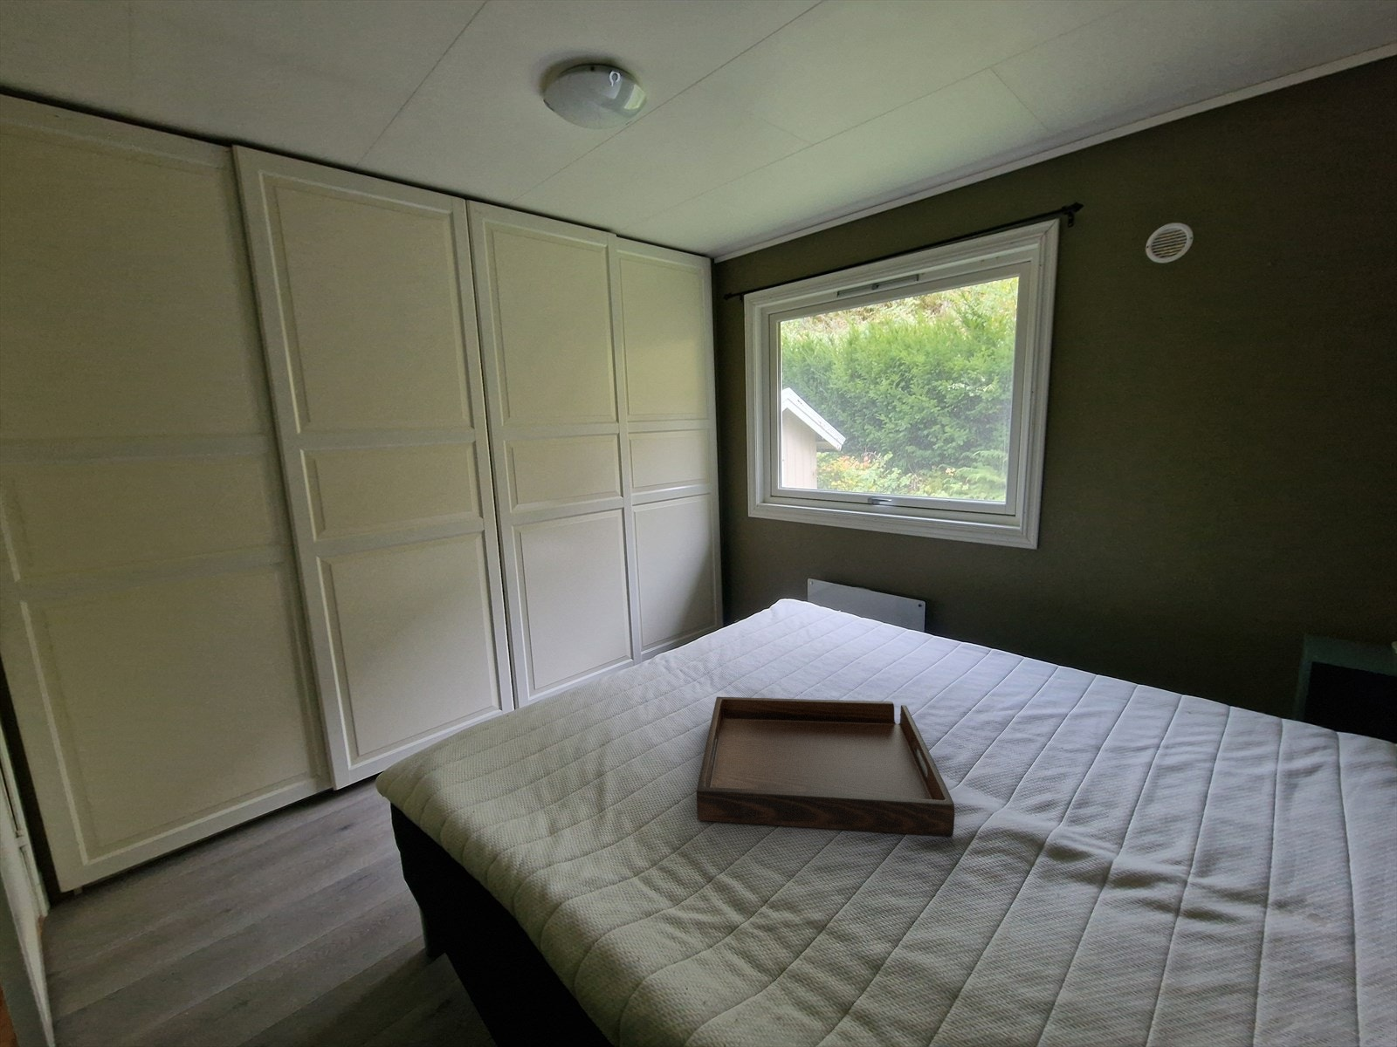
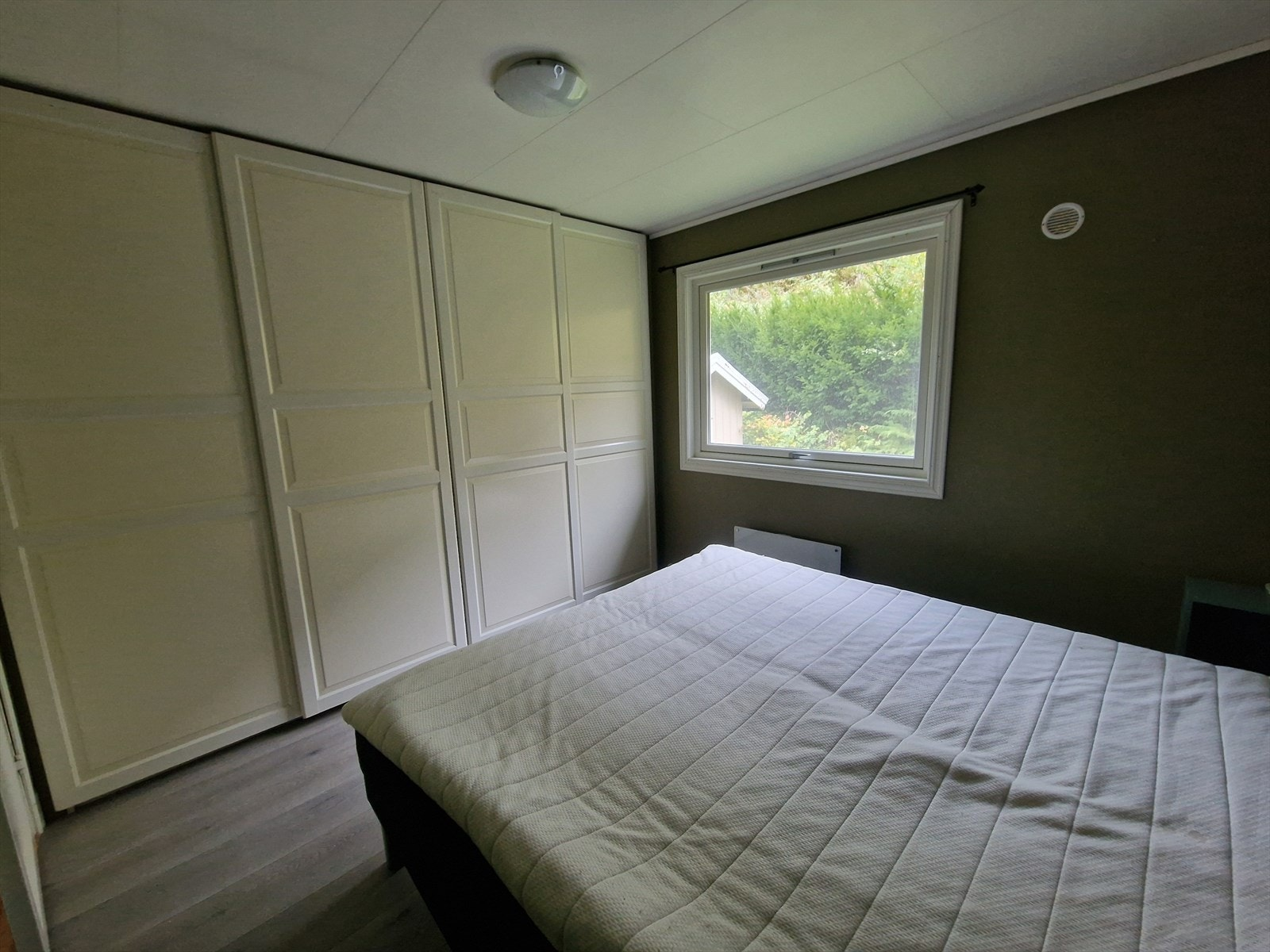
- serving tray [696,696,955,837]
